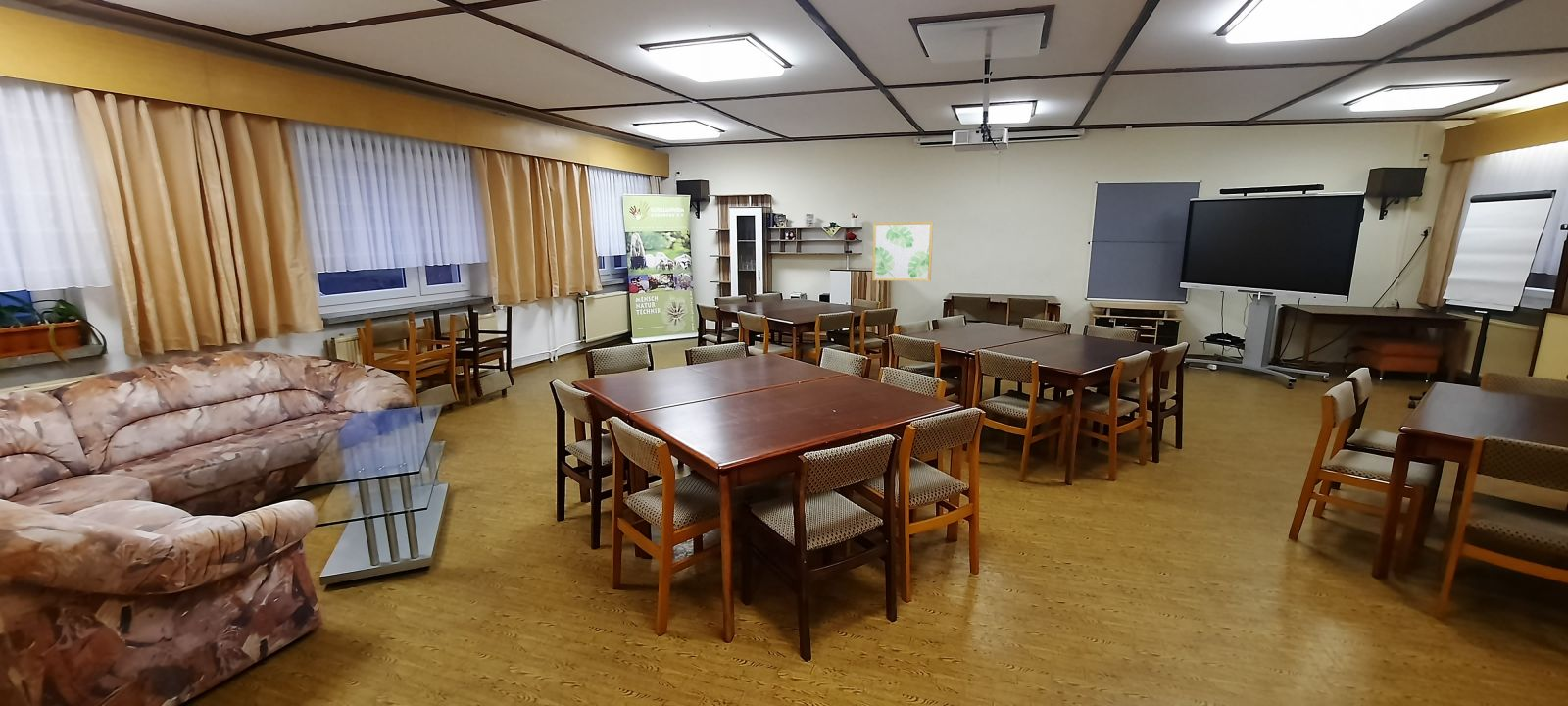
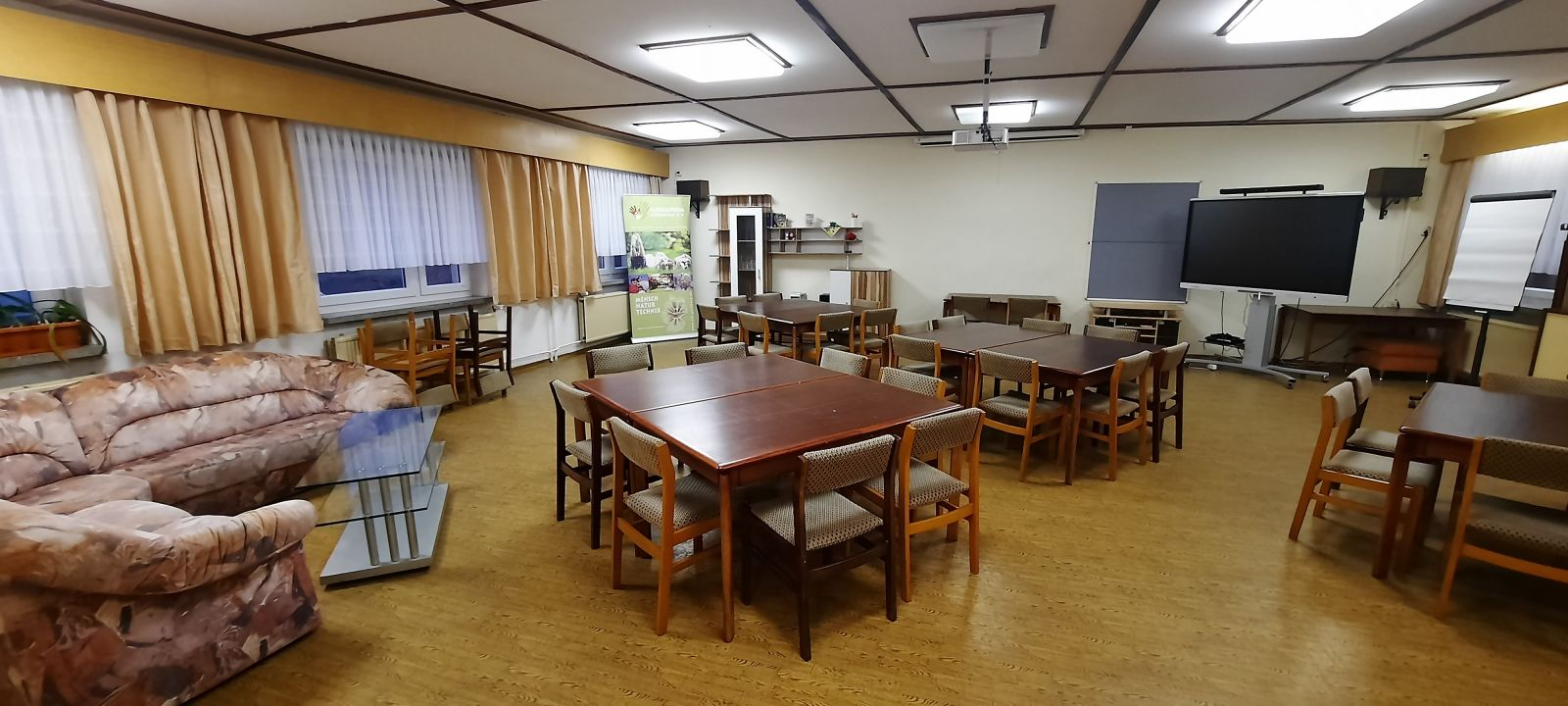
- wall art [871,221,934,282]
